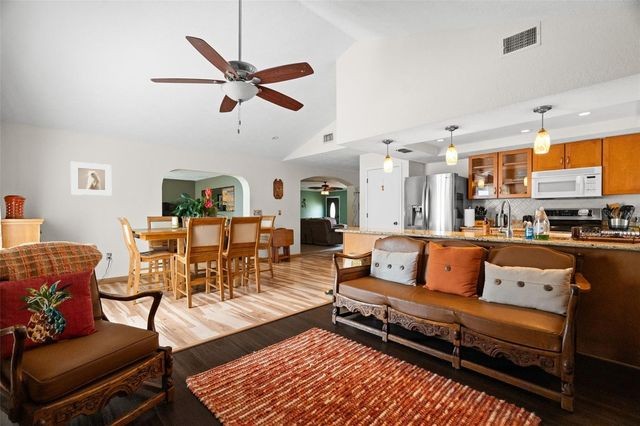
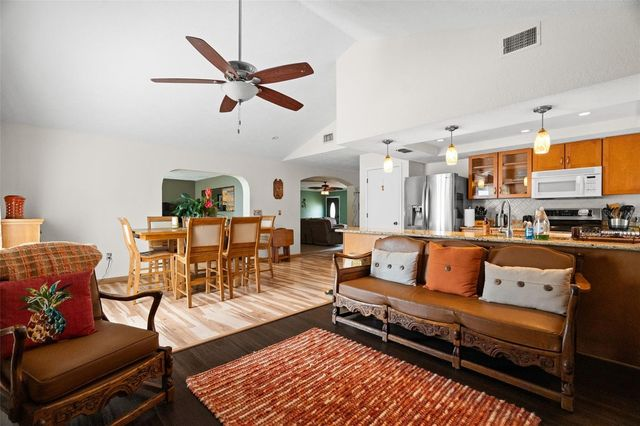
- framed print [70,161,112,196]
